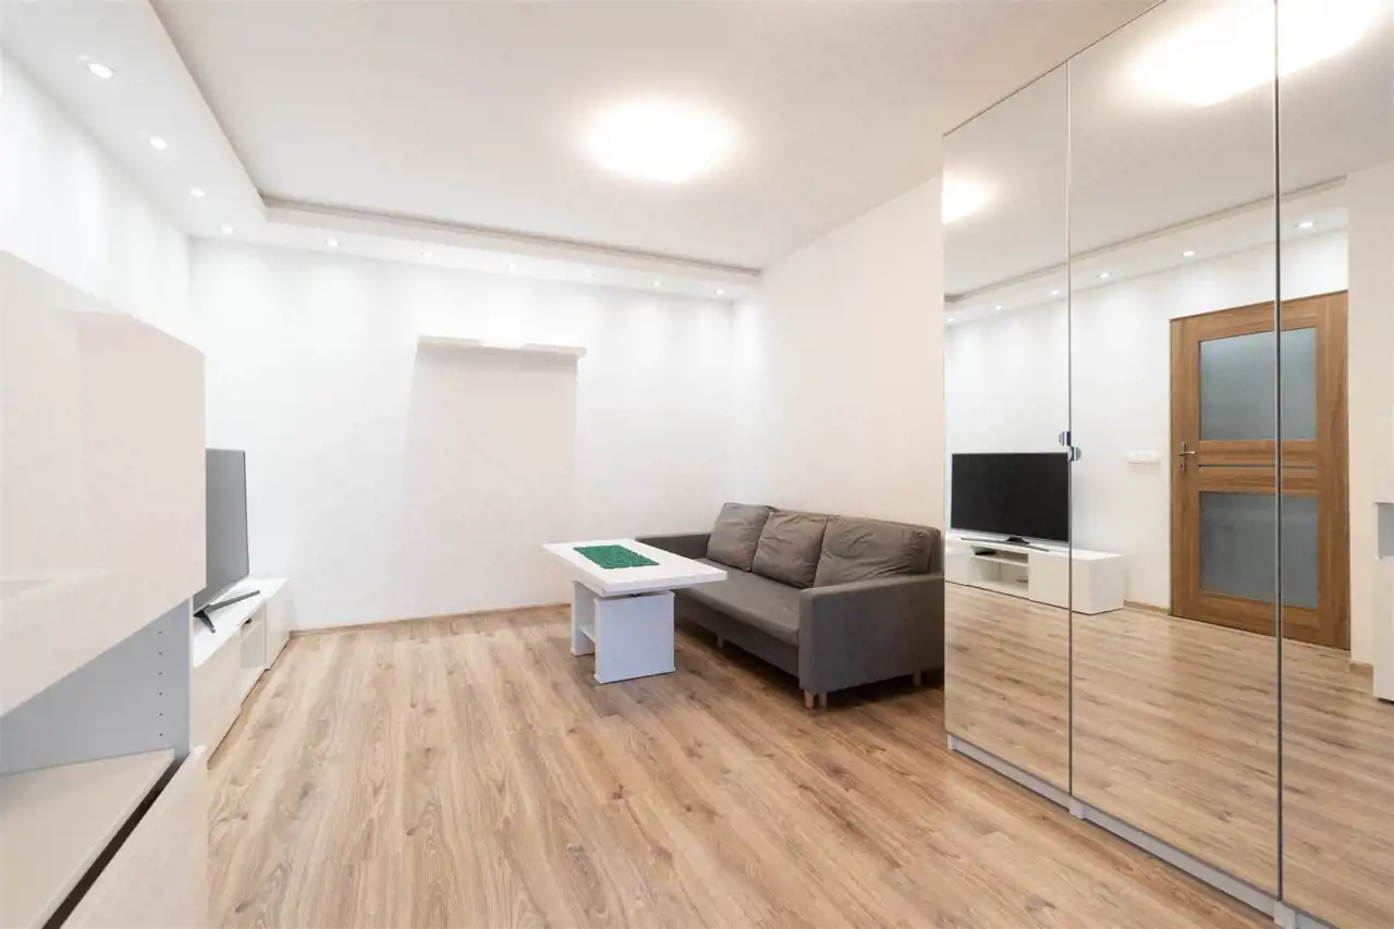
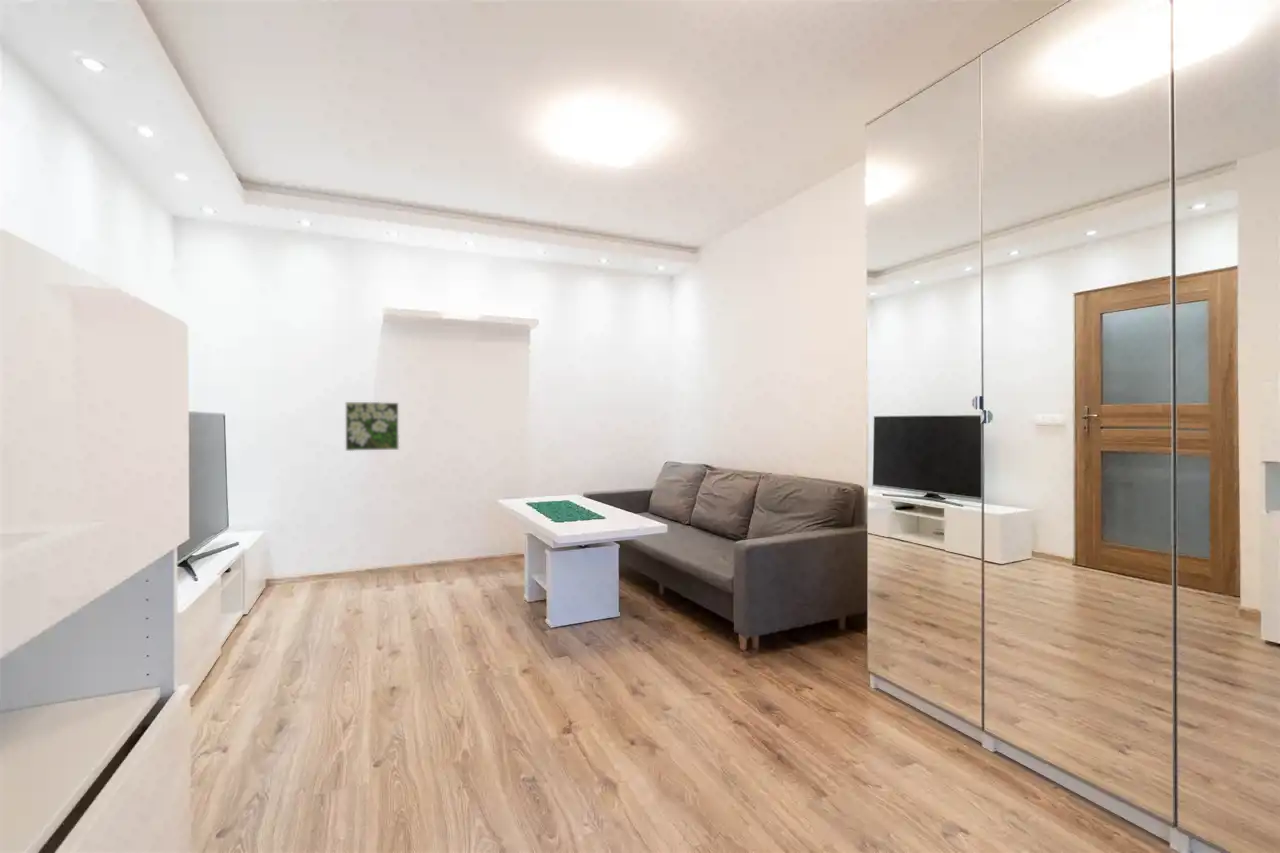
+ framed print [344,401,400,452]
